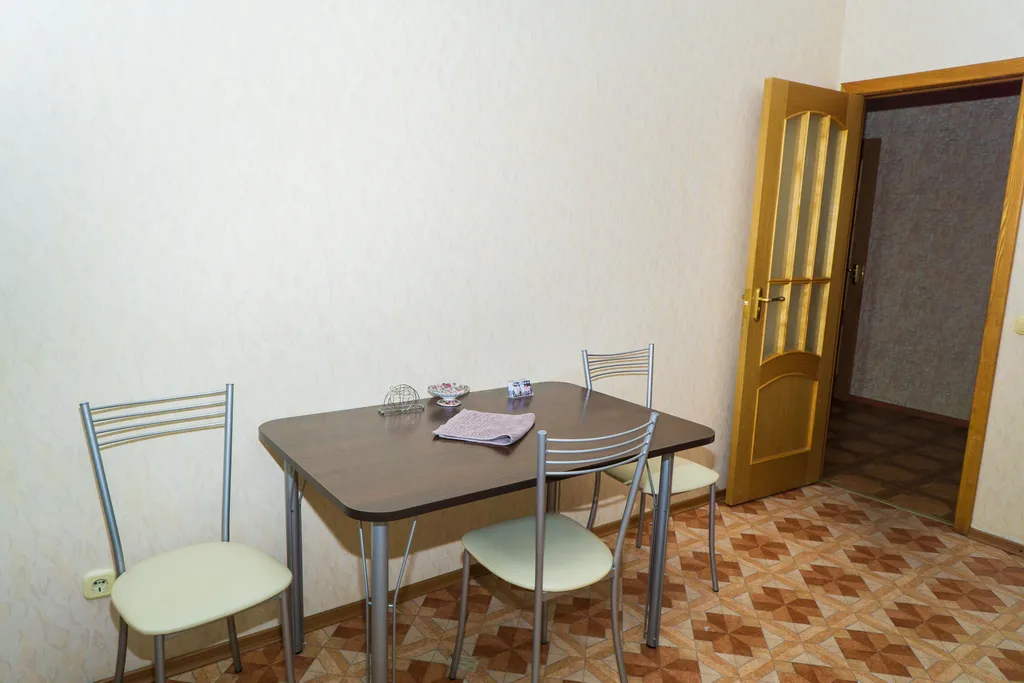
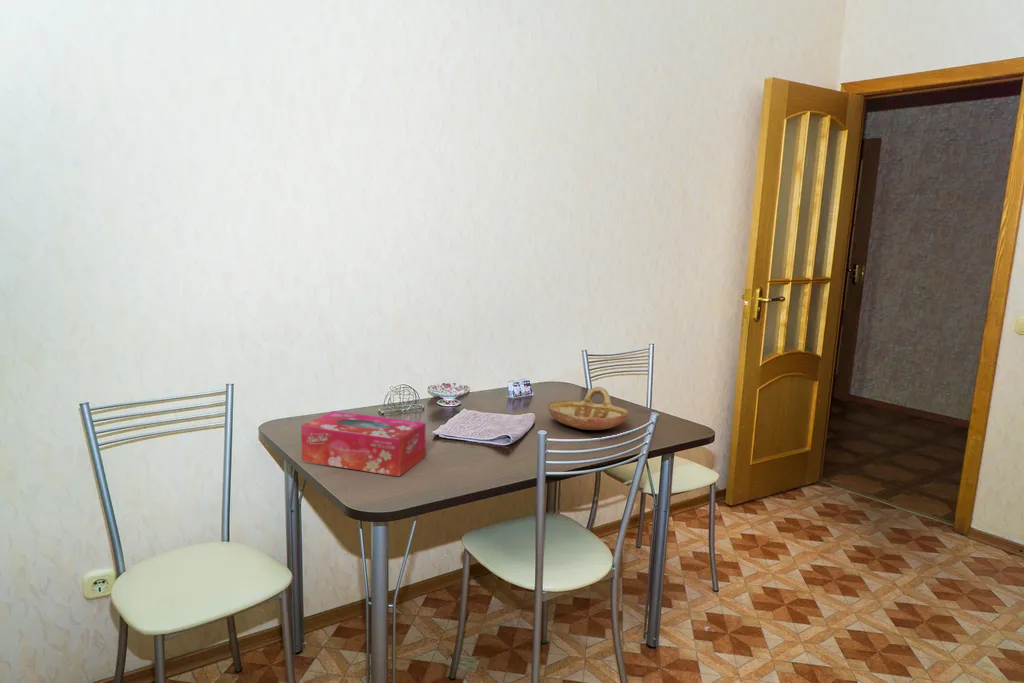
+ tissue box [300,410,427,477]
+ ceramic bowl [546,386,630,431]
